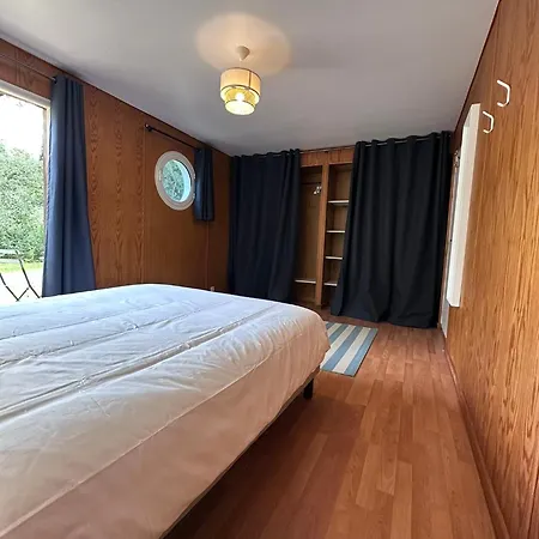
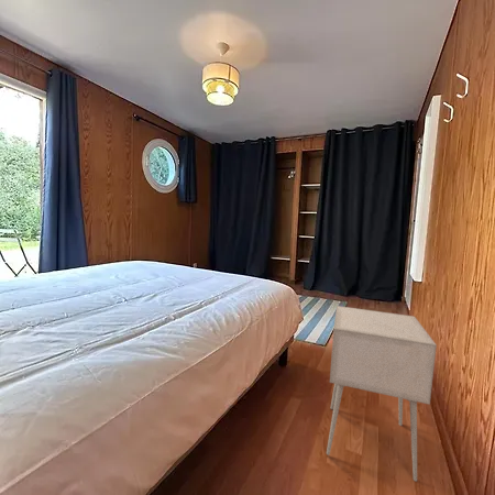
+ nightstand [326,305,438,483]
